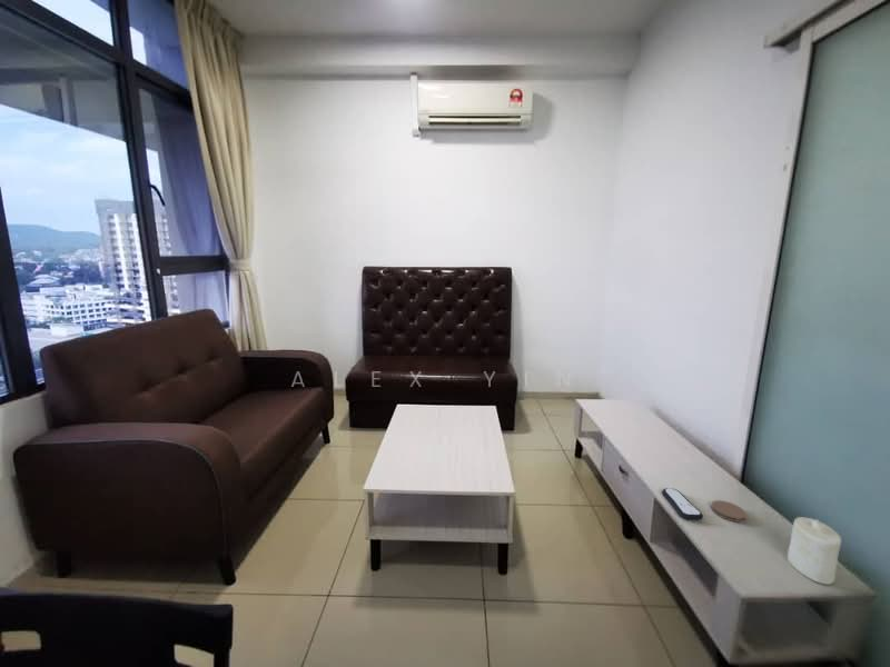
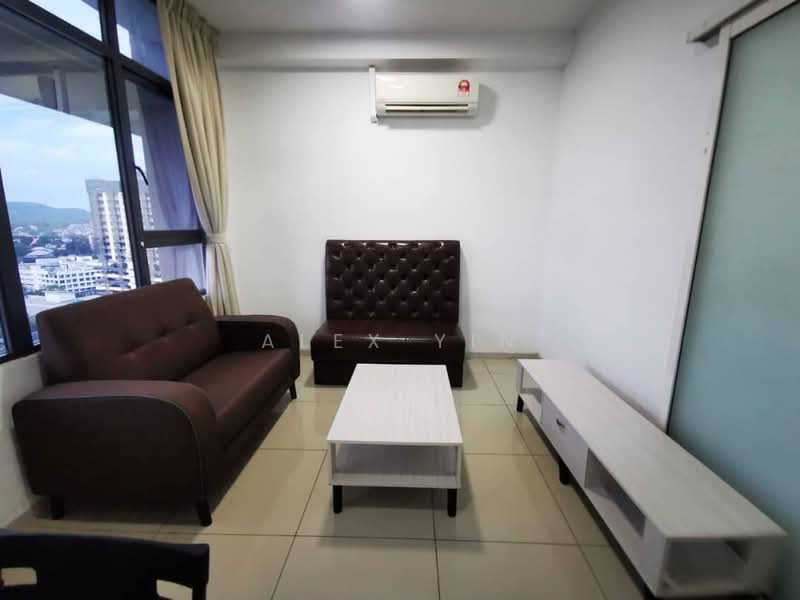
- candle [787,516,842,586]
- coaster [710,499,748,524]
- remote control [661,487,704,521]
